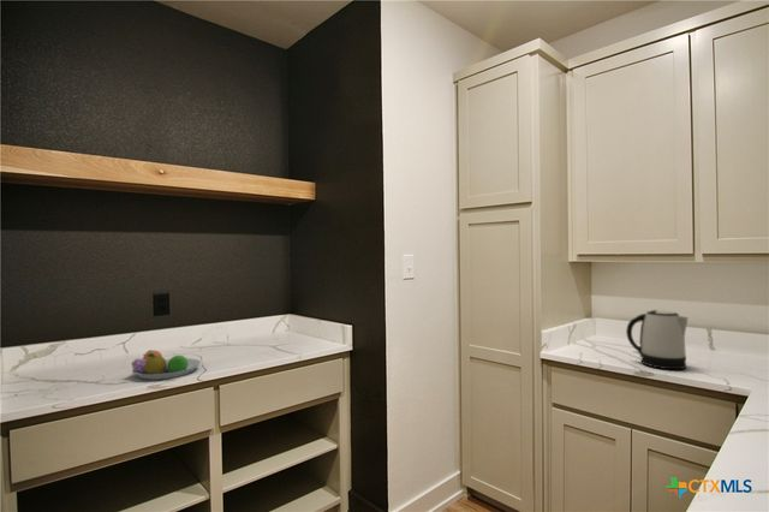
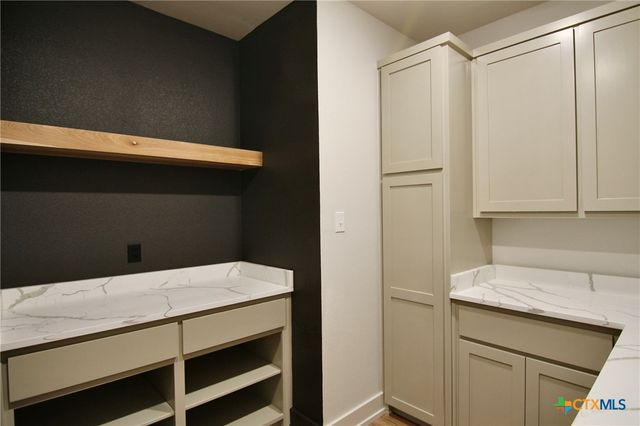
- kettle [625,309,688,370]
- fruit bowl [130,349,202,381]
